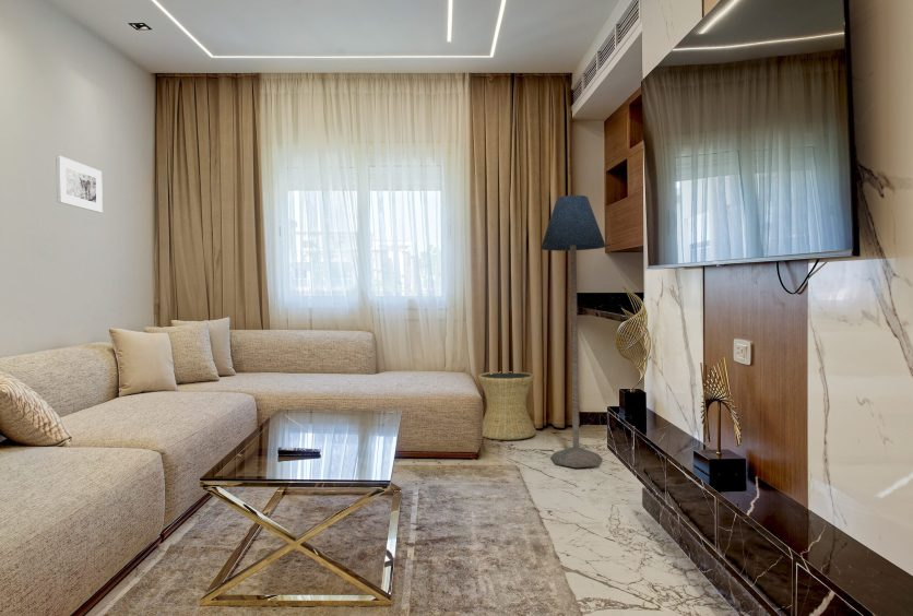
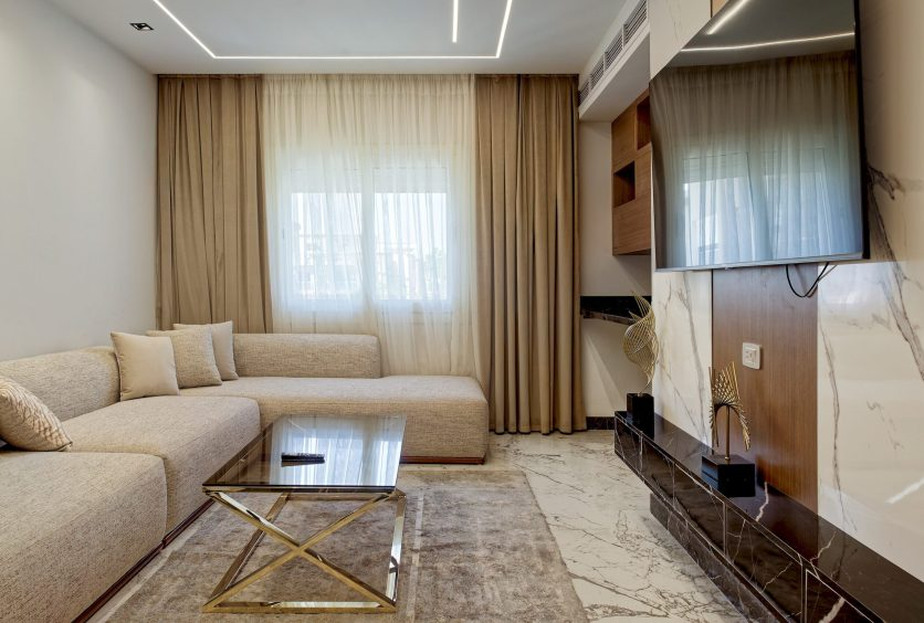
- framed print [55,155,104,214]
- side table [477,370,537,441]
- floor lamp [540,194,606,469]
